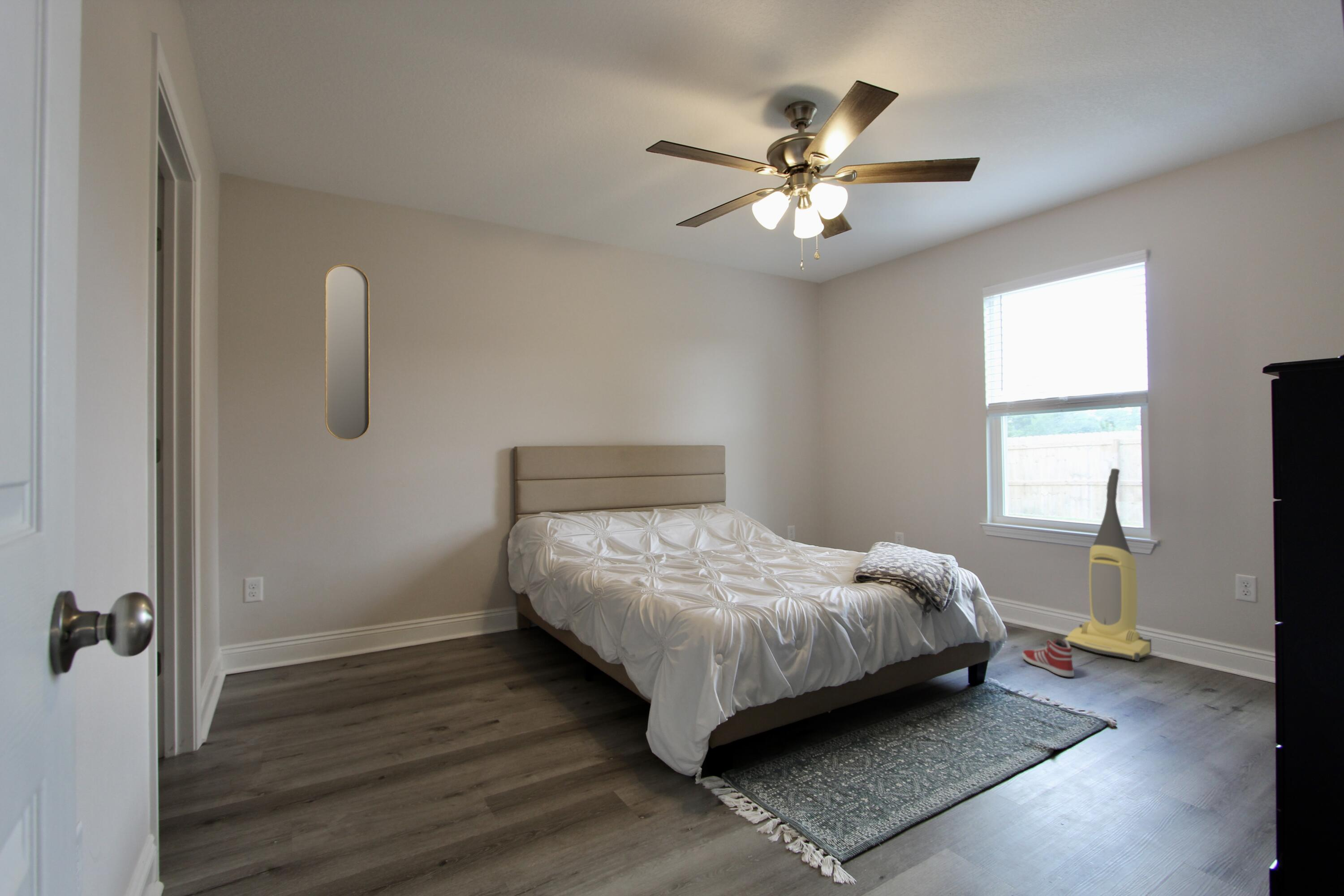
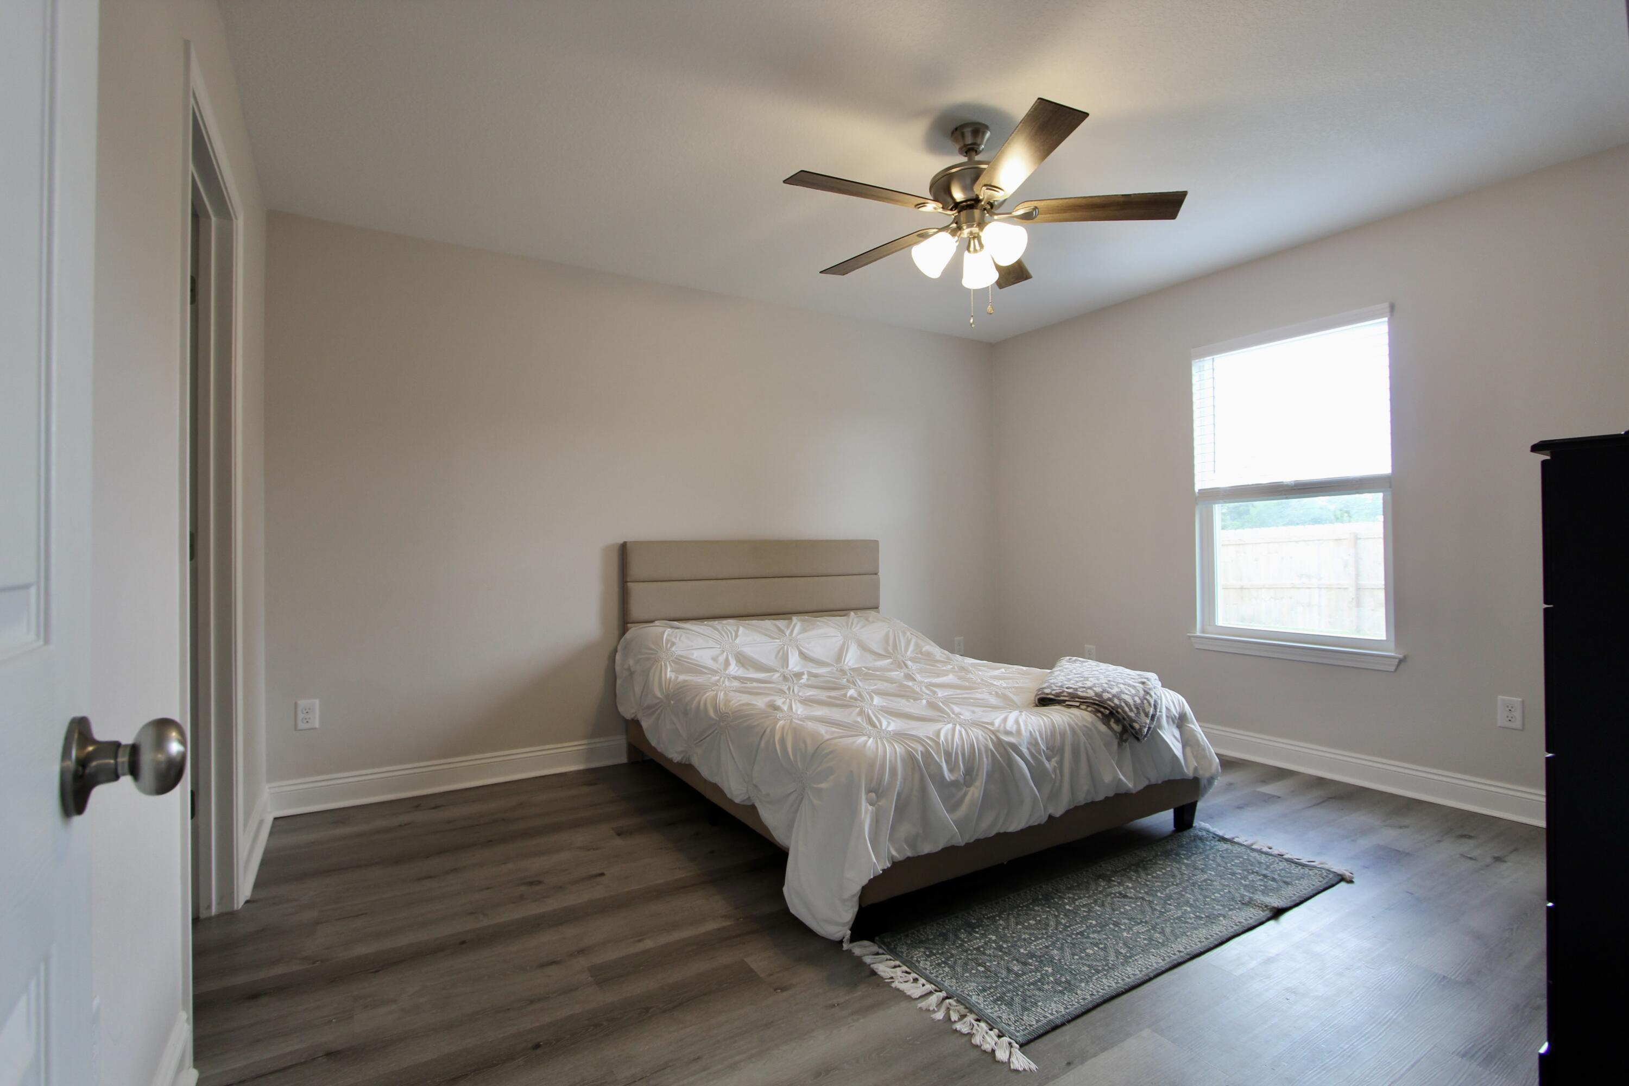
- home mirror [324,263,370,441]
- sneaker [1021,638,1075,678]
- vacuum cleaner [1062,468,1152,662]
